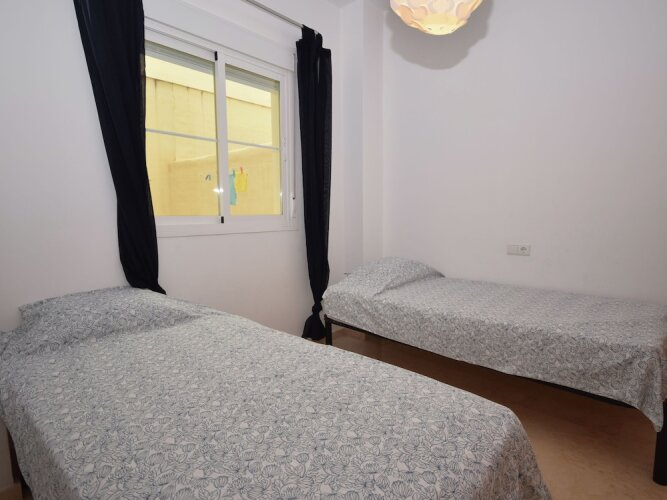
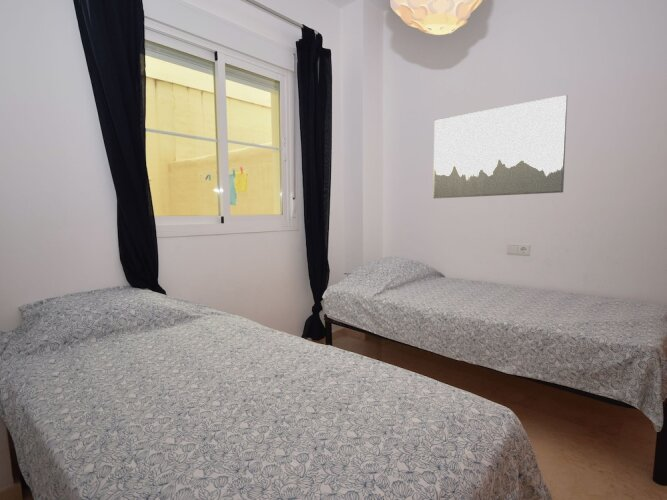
+ wall art [432,94,568,199]
